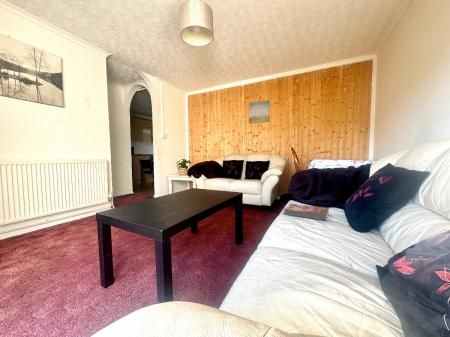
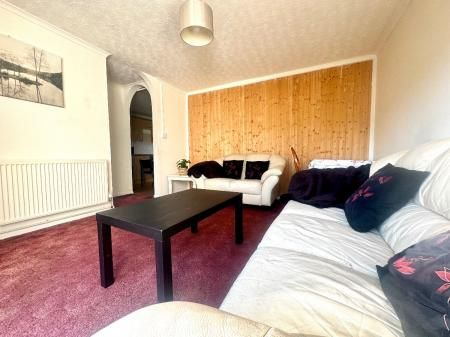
- textbook [283,203,330,222]
- wall art [248,99,271,124]
